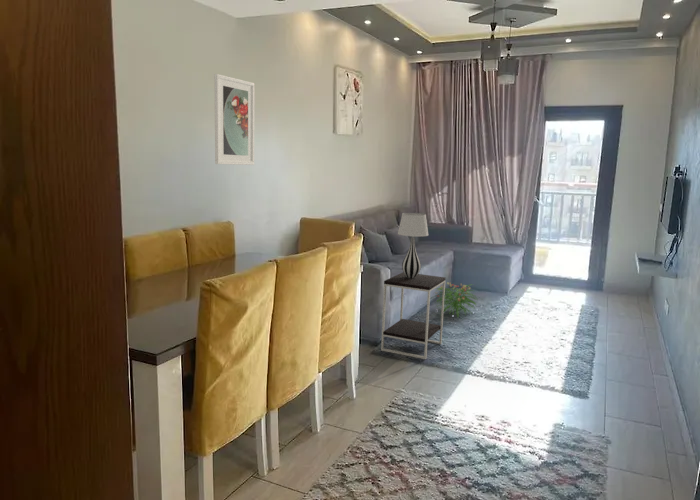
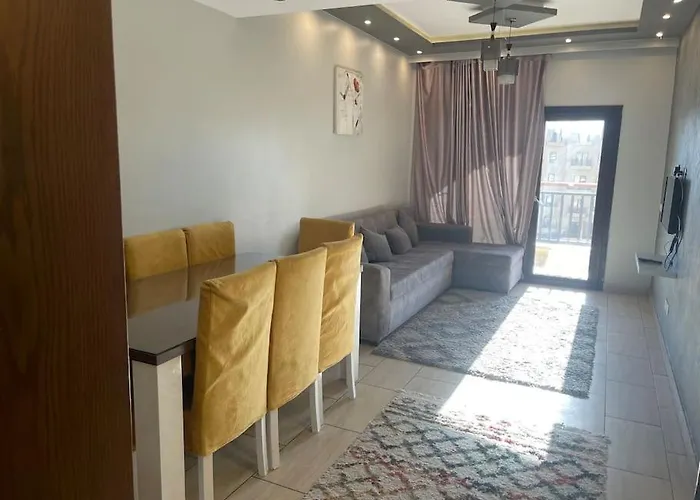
- decorative plant [430,281,485,319]
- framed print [213,73,255,166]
- table lamp [397,212,429,278]
- side table [380,271,447,360]
